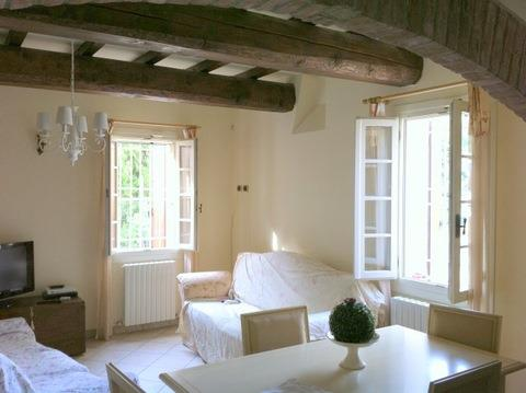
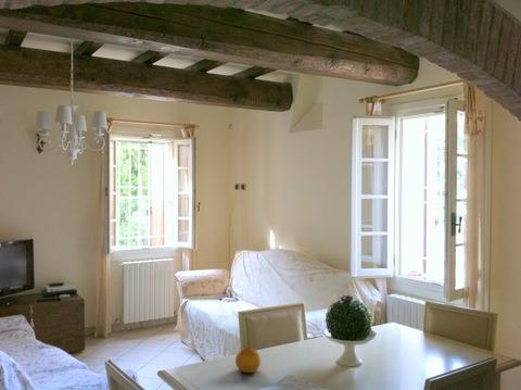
+ fruit [234,345,262,374]
